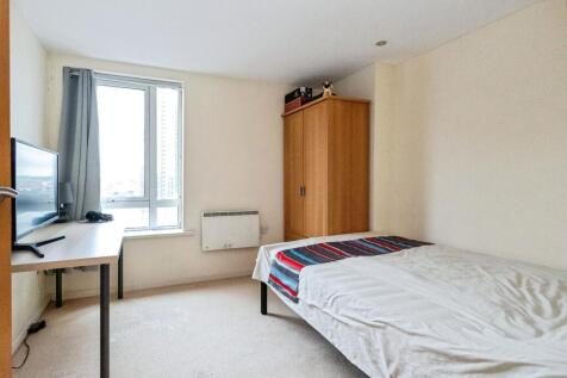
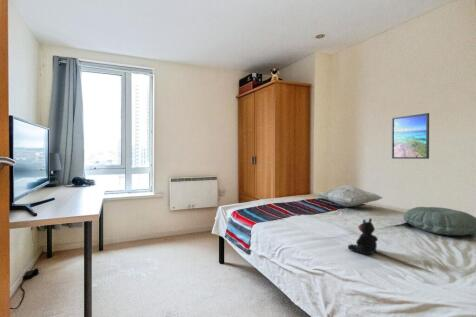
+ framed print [391,112,430,160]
+ pillow [403,206,476,237]
+ decorative pillow [316,184,384,208]
+ teddy bear [347,217,379,255]
